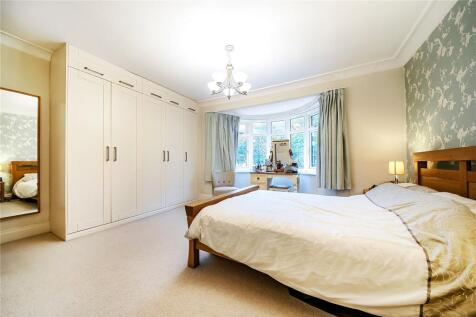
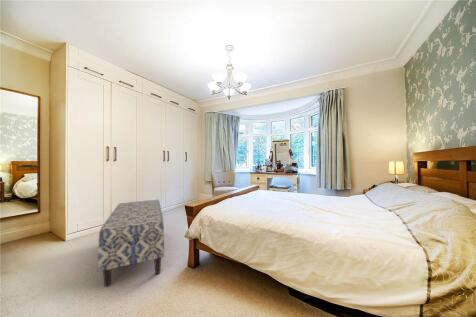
+ bench [97,199,165,288]
